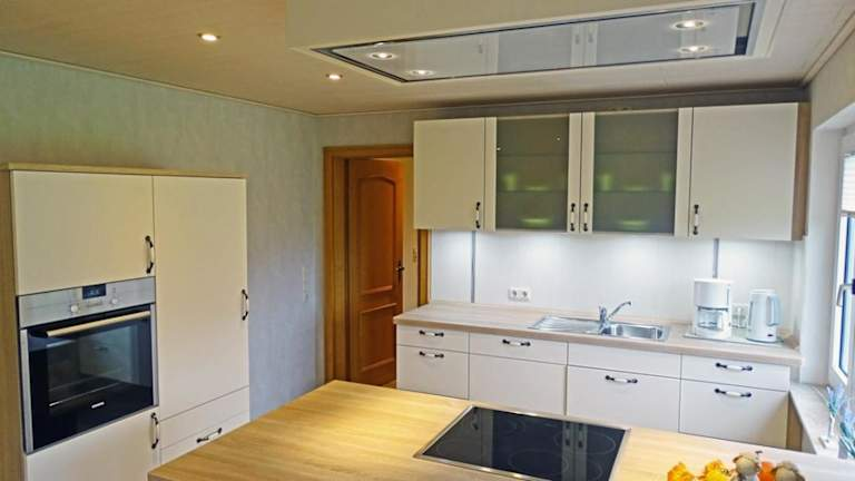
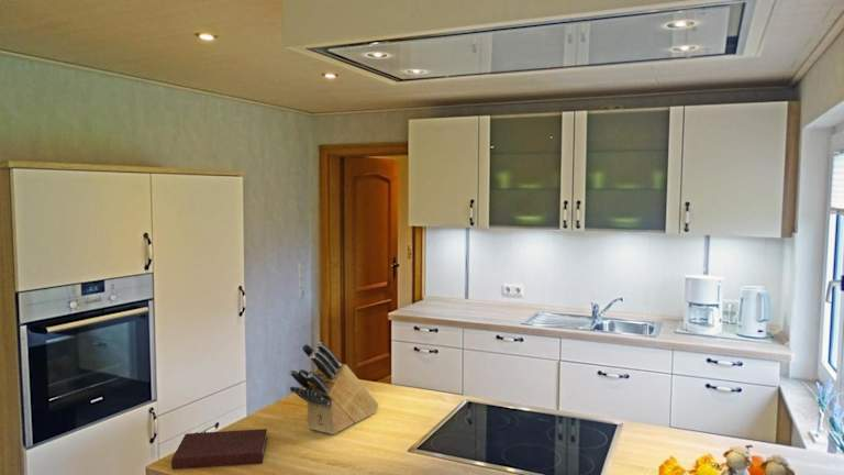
+ knife block [288,341,379,435]
+ notebook [170,428,268,471]
